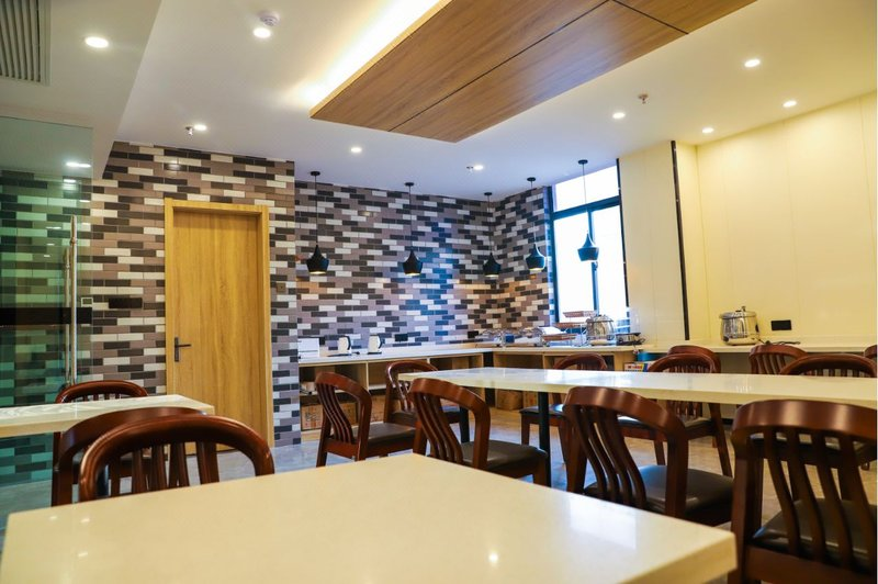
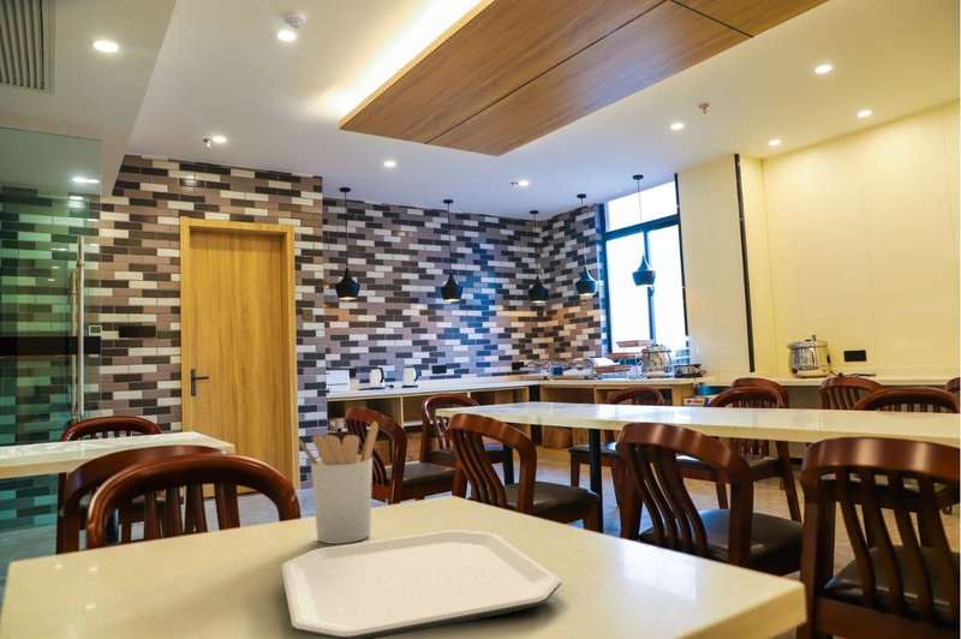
+ utensil holder [296,420,380,545]
+ plate [280,528,562,639]
